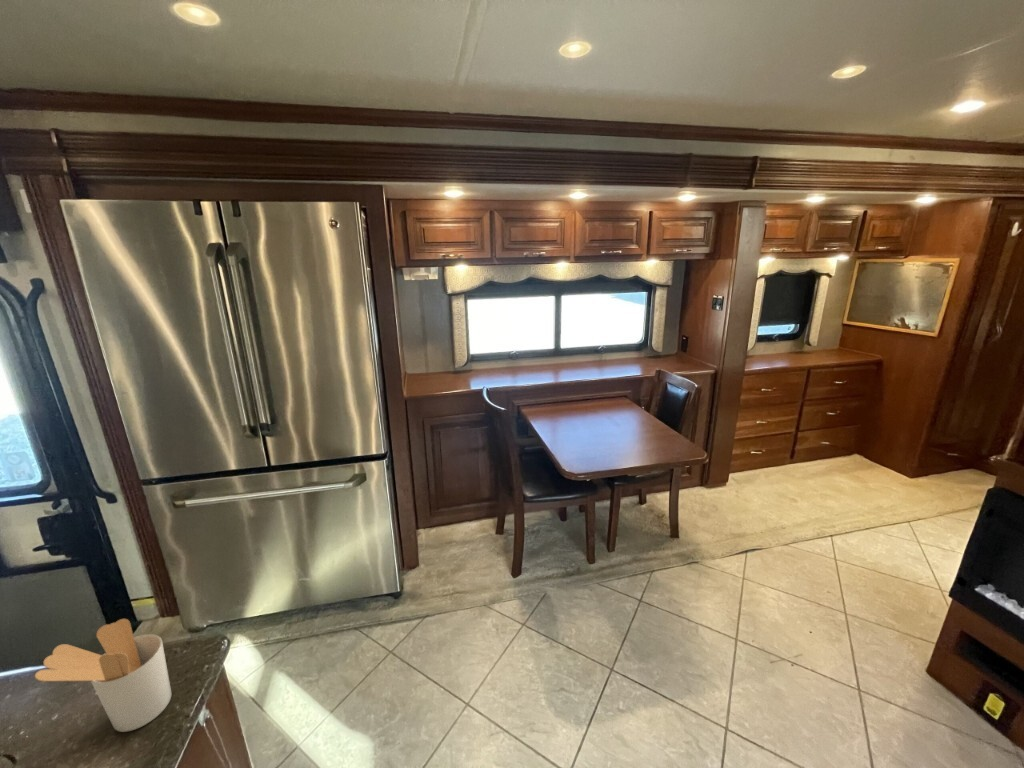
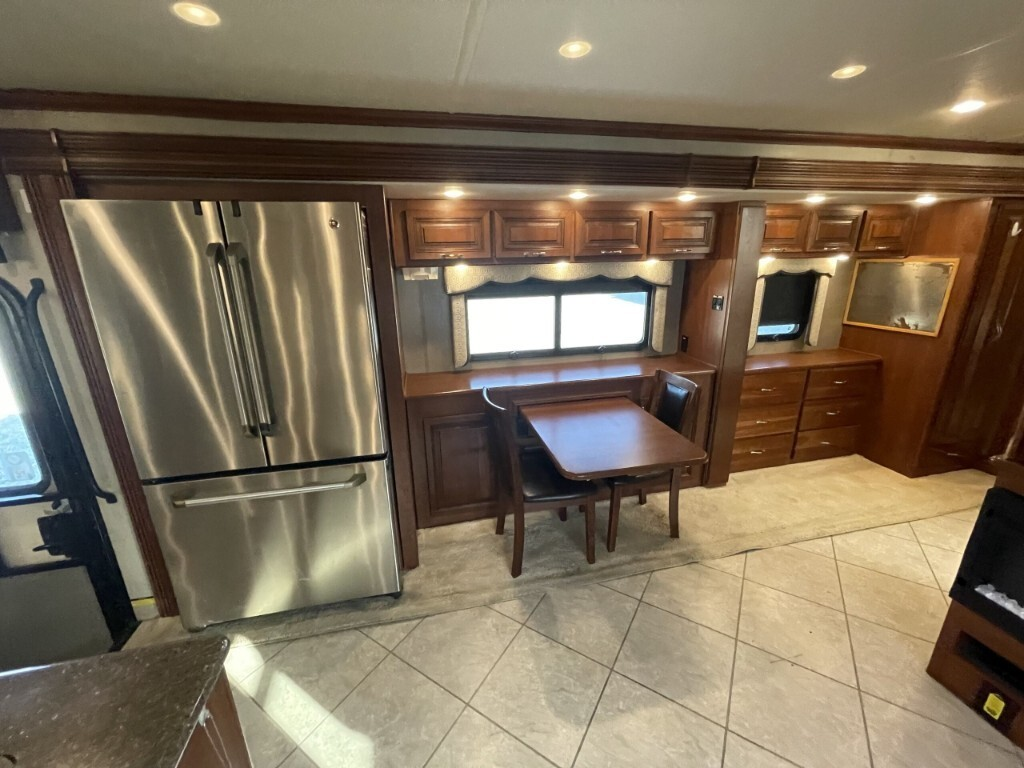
- utensil holder [34,618,172,733]
